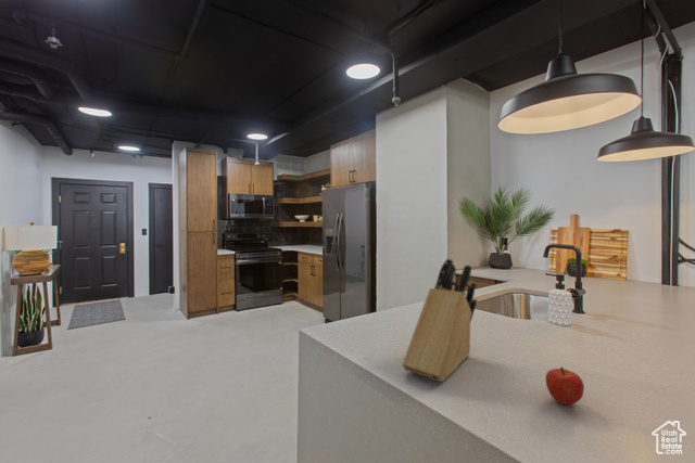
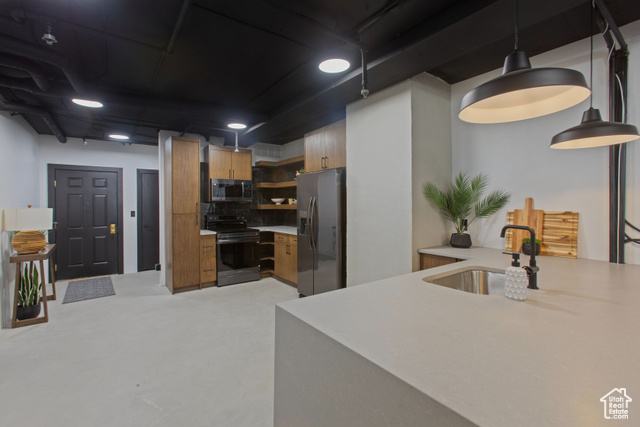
- knife block [401,257,478,383]
- fruit [544,365,585,406]
